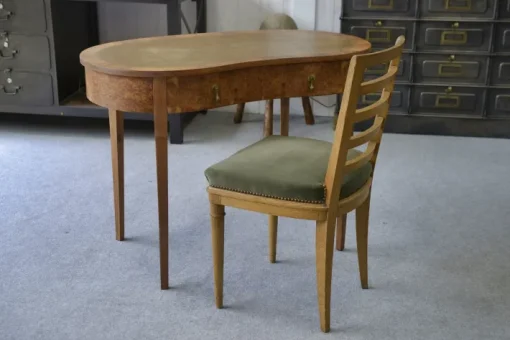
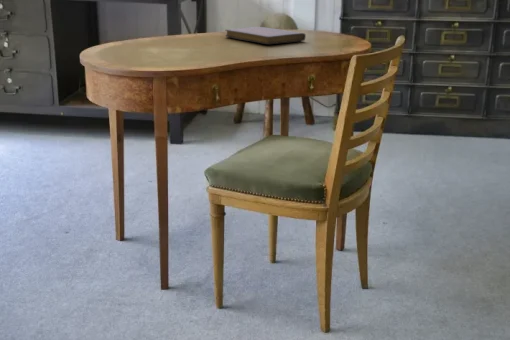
+ notebook [225,26,307,45]
